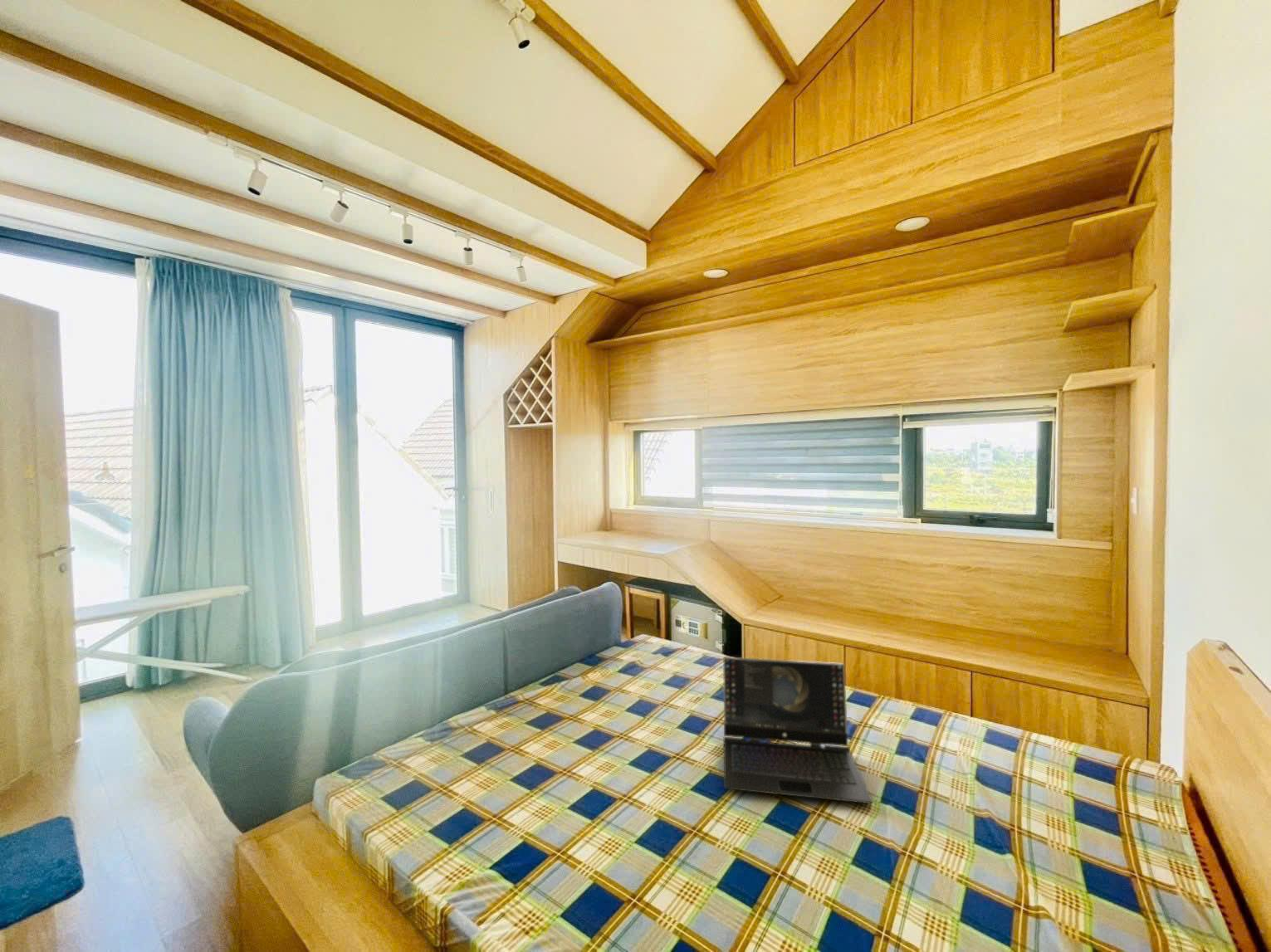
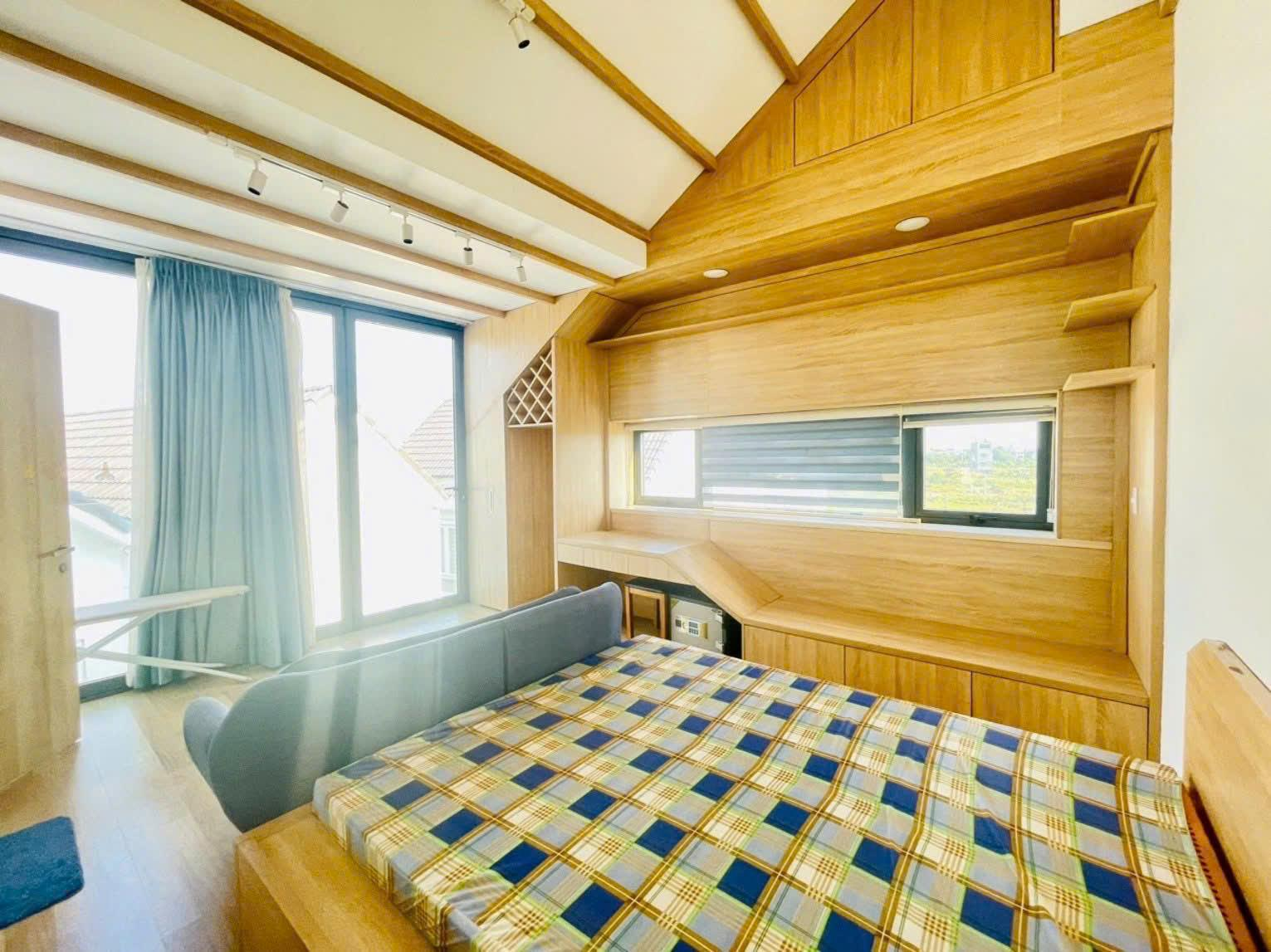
- laptop [722,656,873,804]
